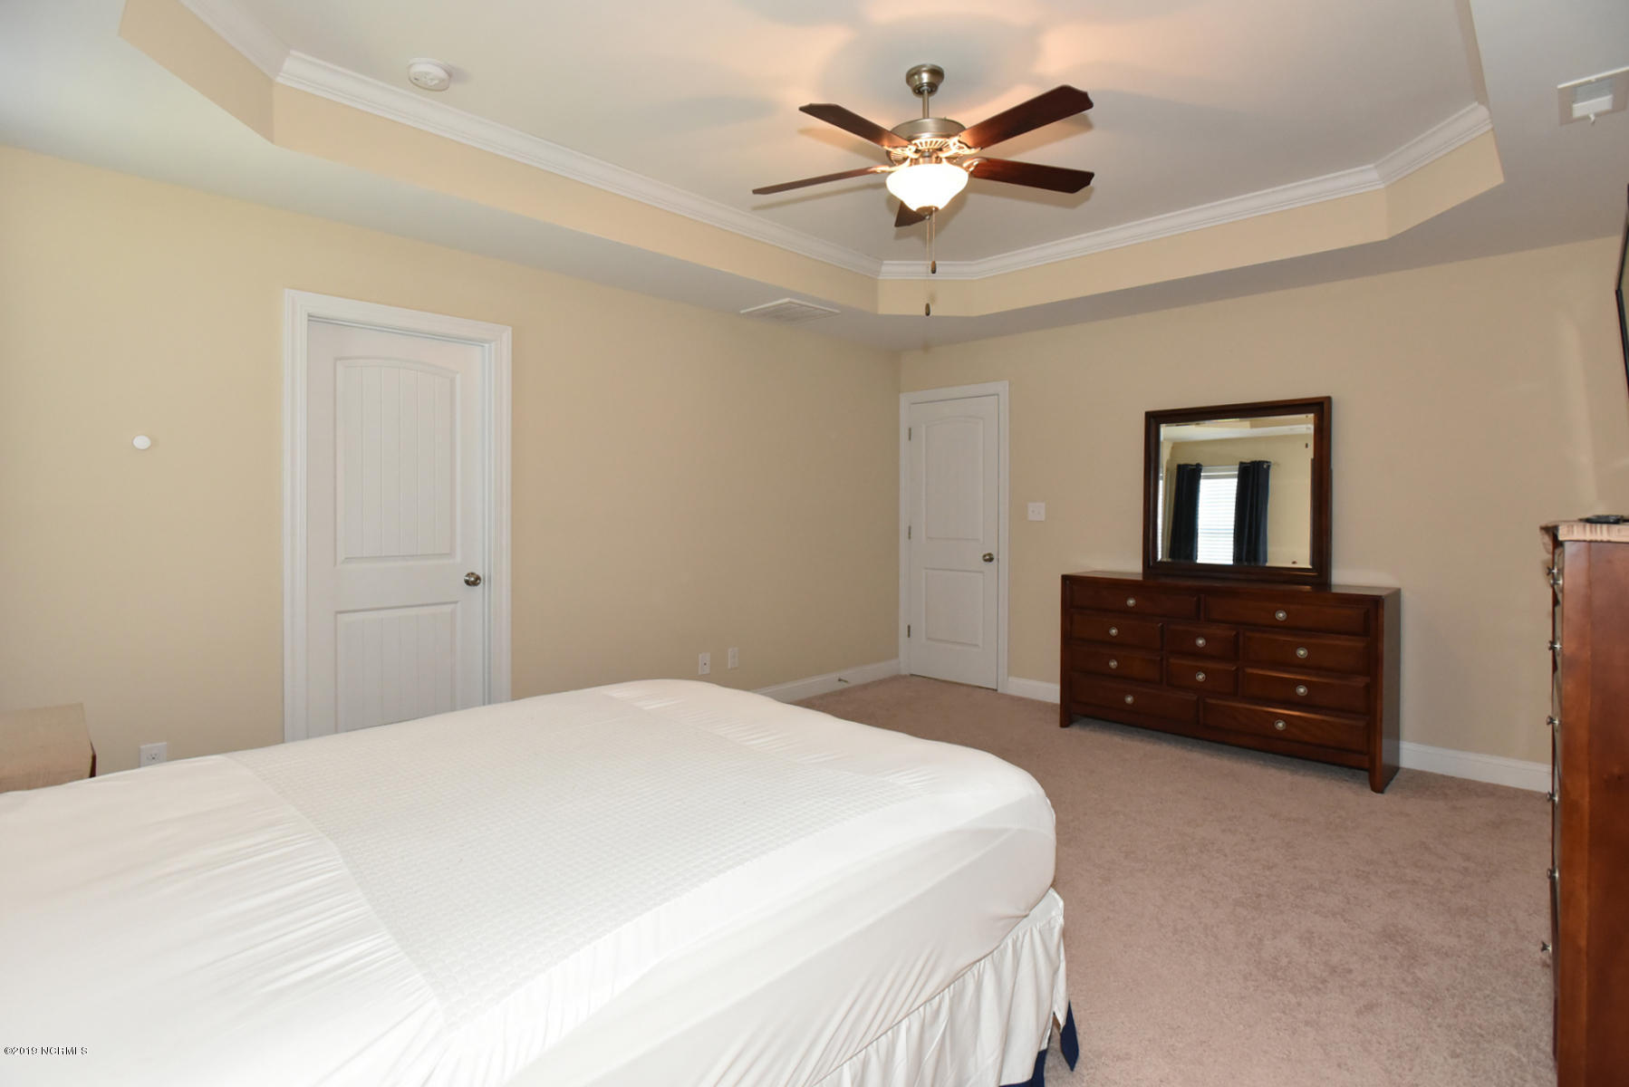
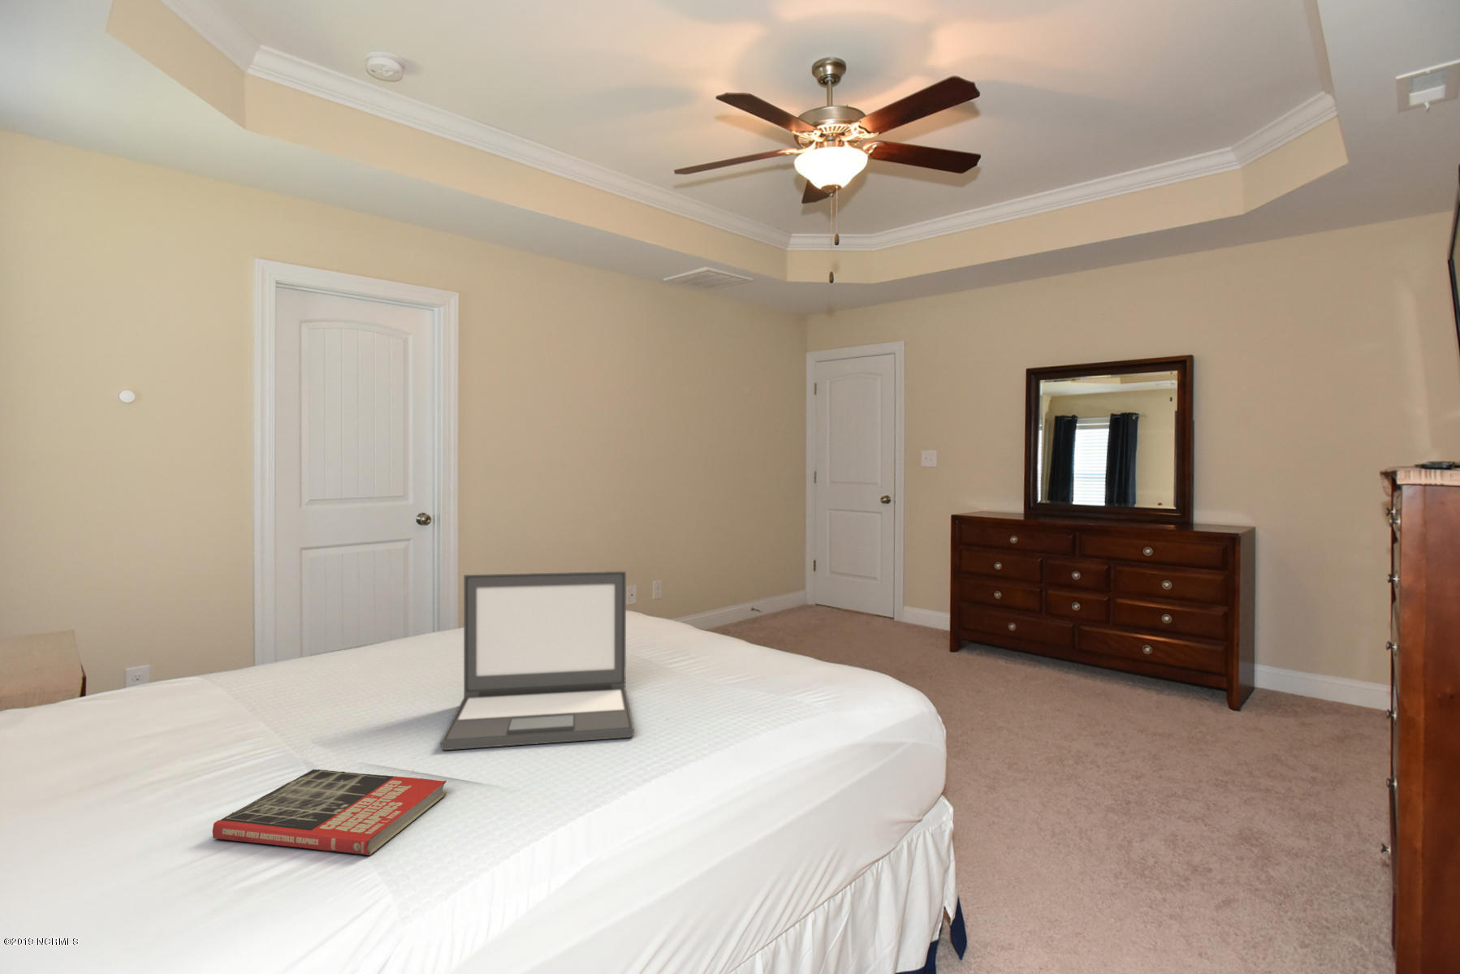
+ laptop [440,571,635,751]
+ book [212,769,448,856]
